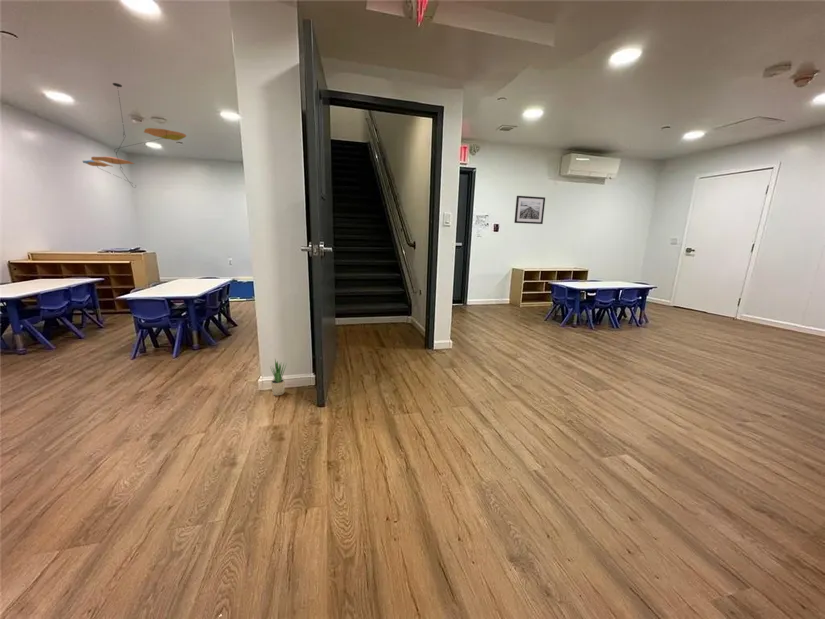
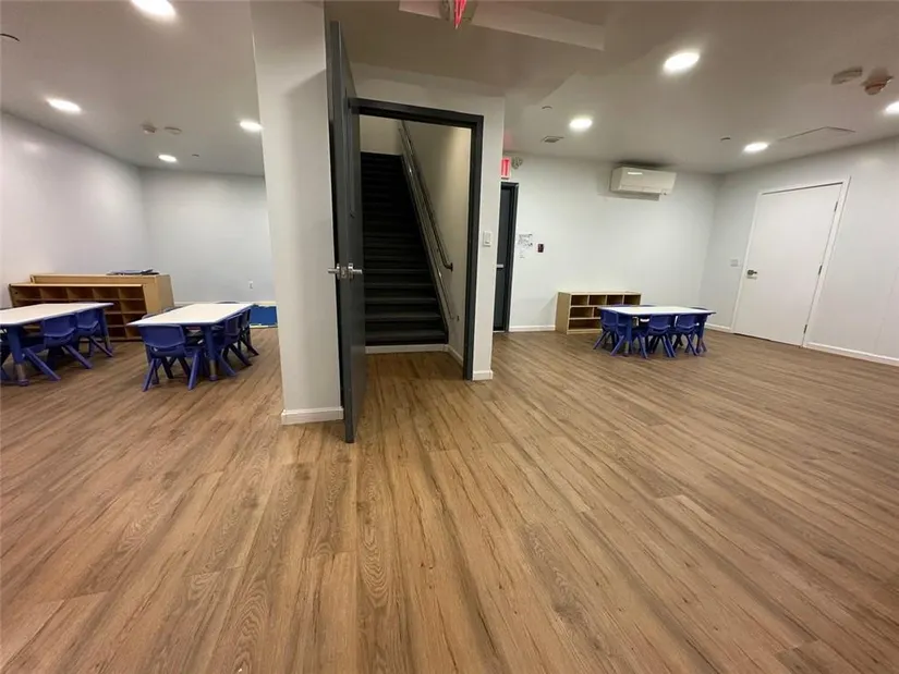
- potted plant [269,358,288,397]
- wall art [513,195,546,225]
- ceiling mobile [82,82,187,189]
